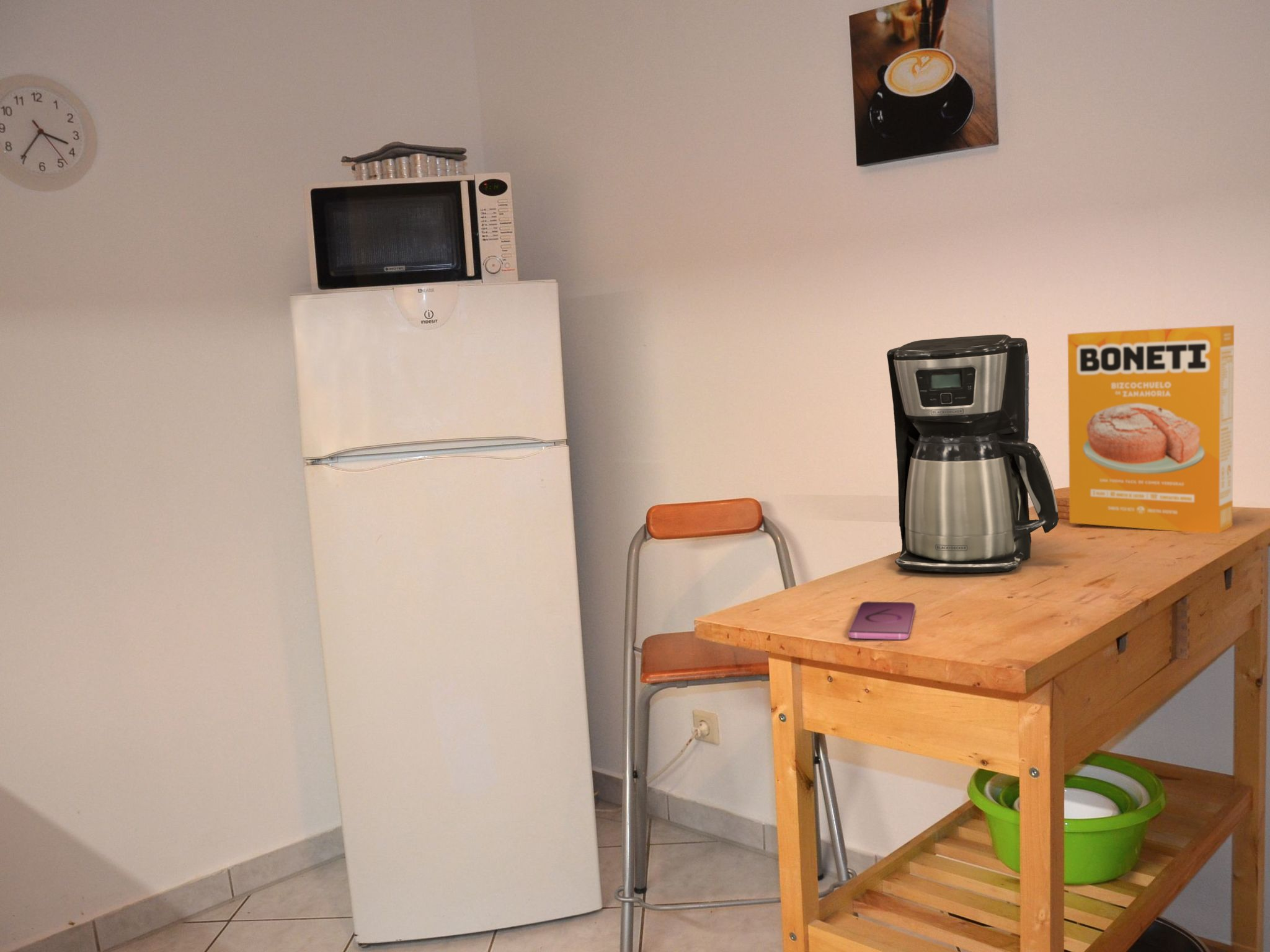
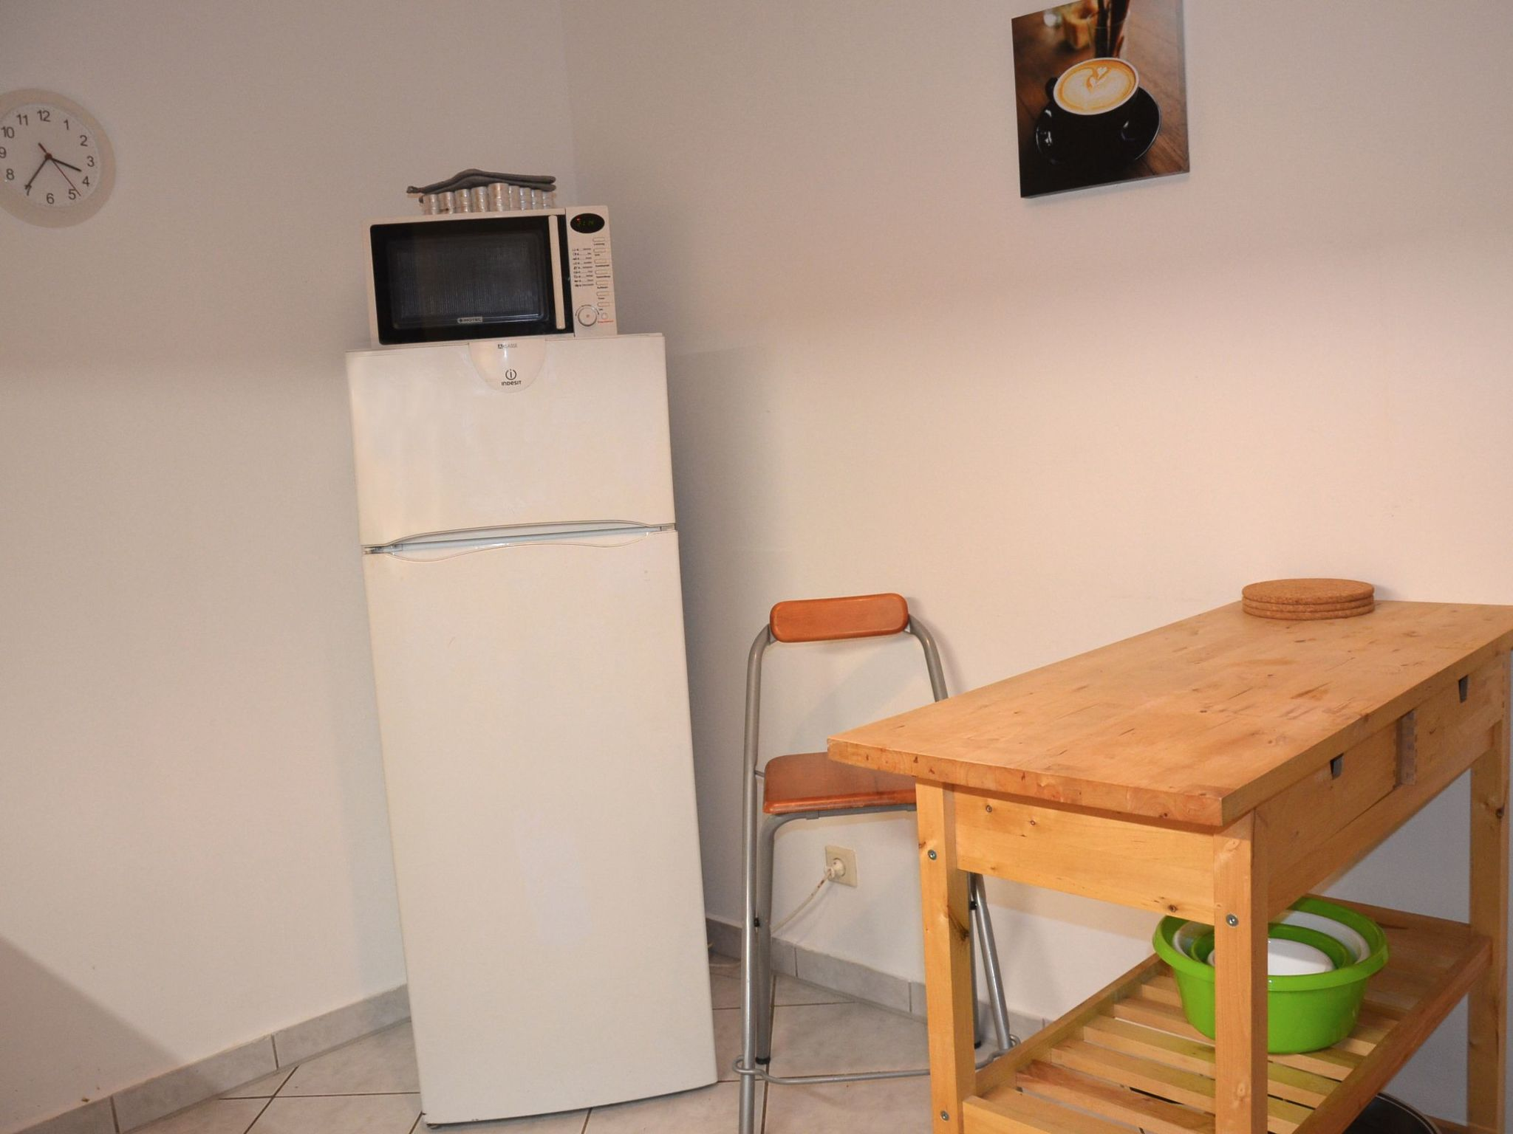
- smartphone [848,601,917,640]
- cereal box [1067,325,1235,534]
- coffee maker [886,334,1060,573]
